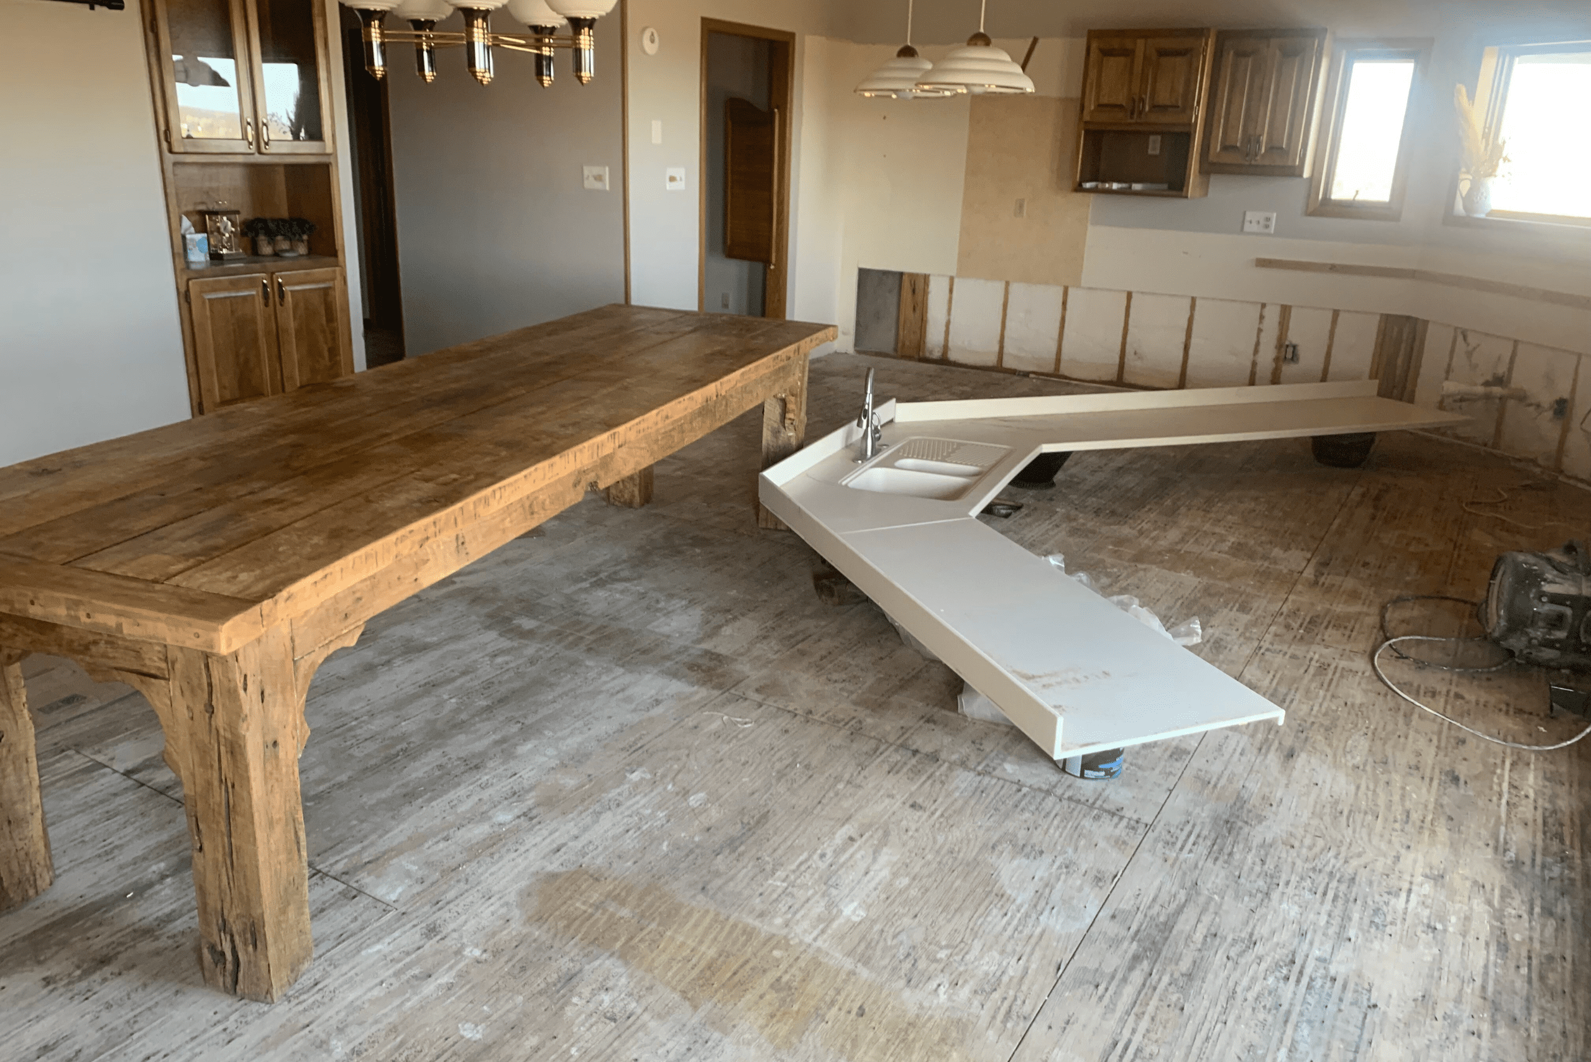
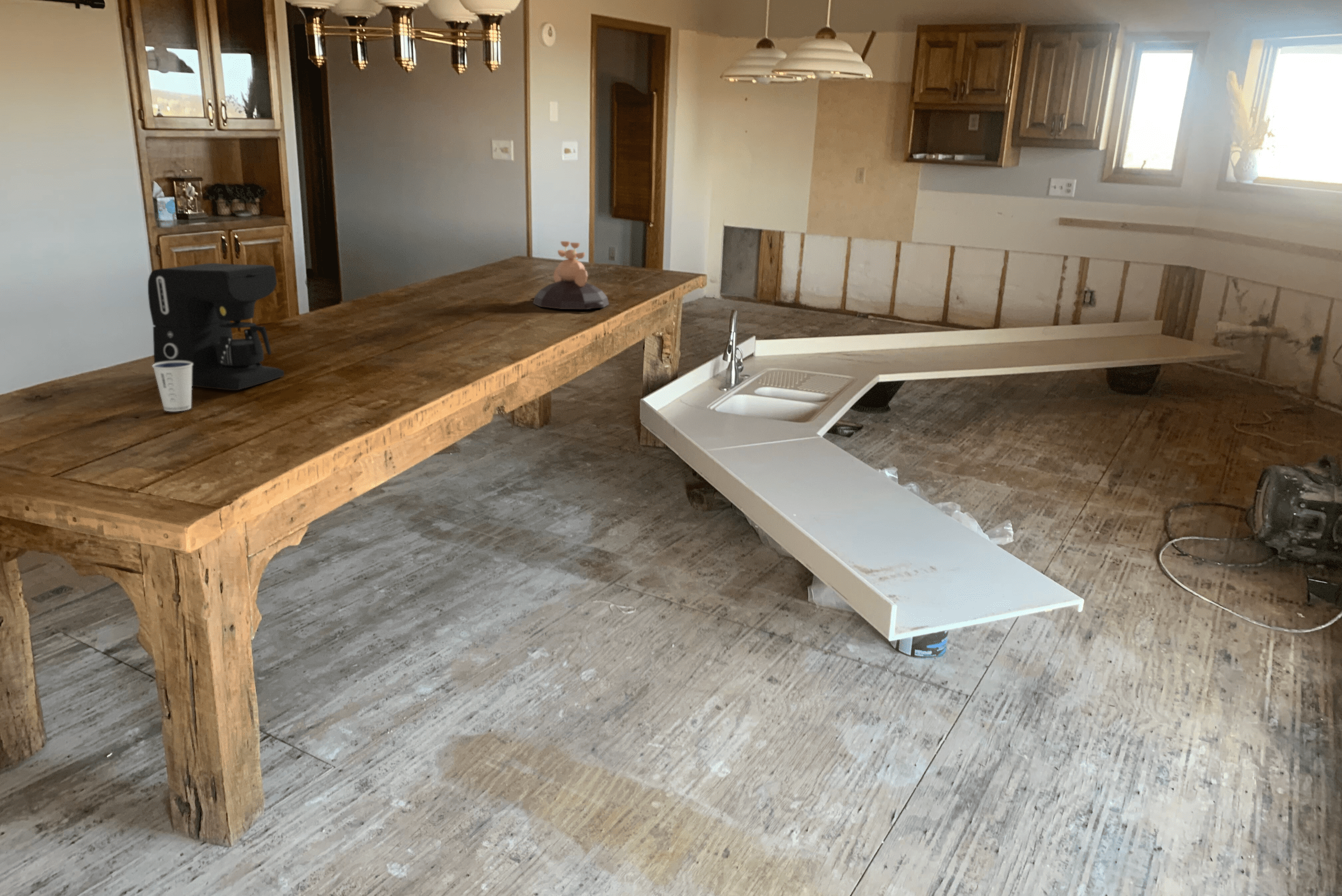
+ coffee maker [147,263,285,391]
+ dixie cup [151,360,193,412]
+ decorative bowl [533,241,610,310]
